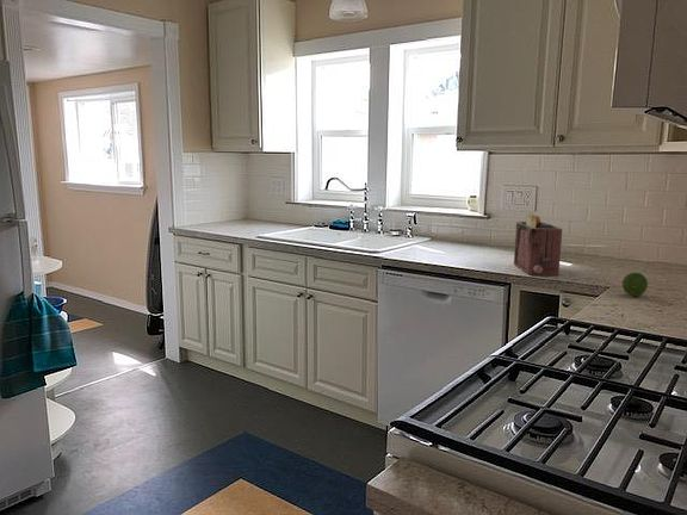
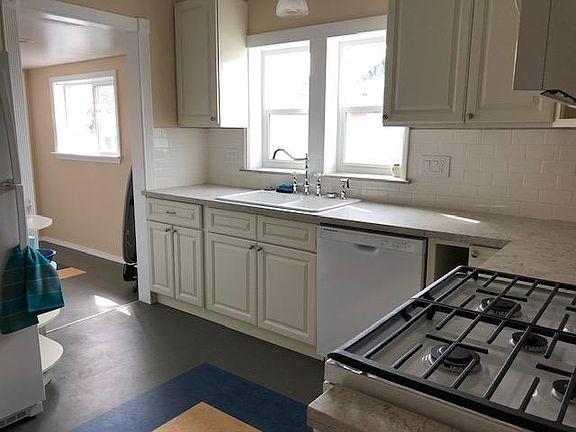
- toaster [513,212,563,277]
- fruit [621,272,649,297]
